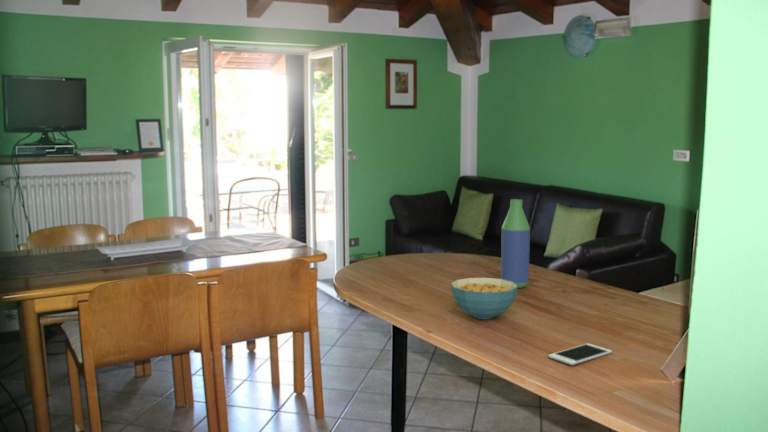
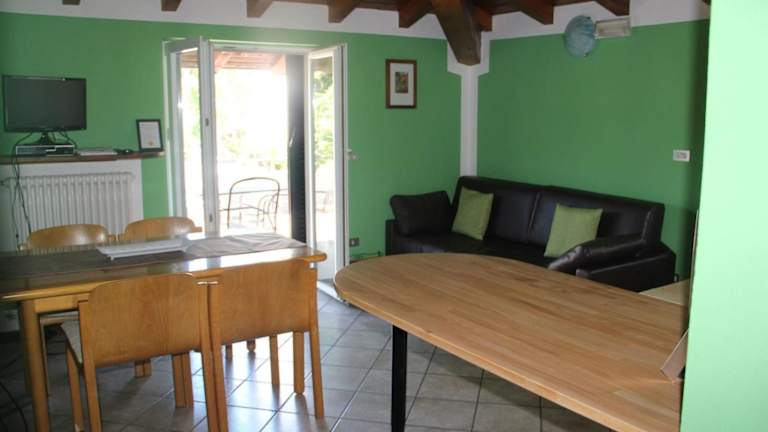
- cell phone [547,342,613,366]
- cereal bowl [450,277,519,320]
- bottle [500,198,531,289]
